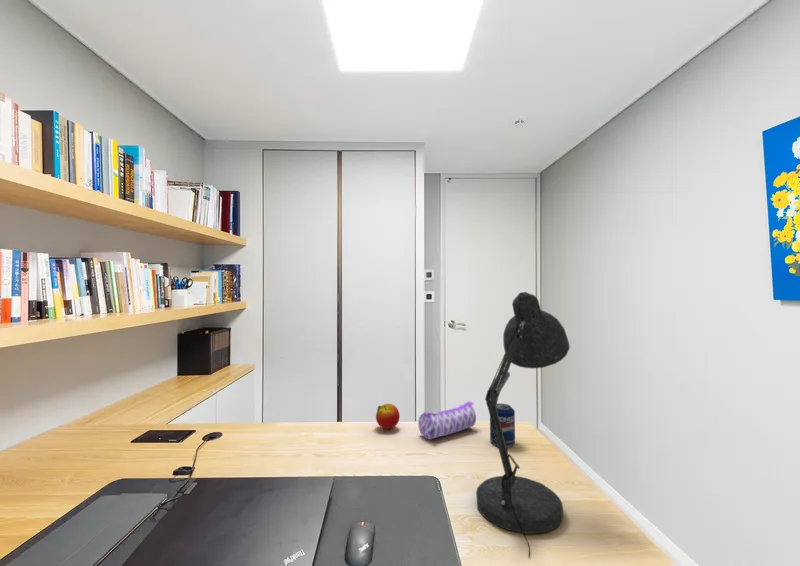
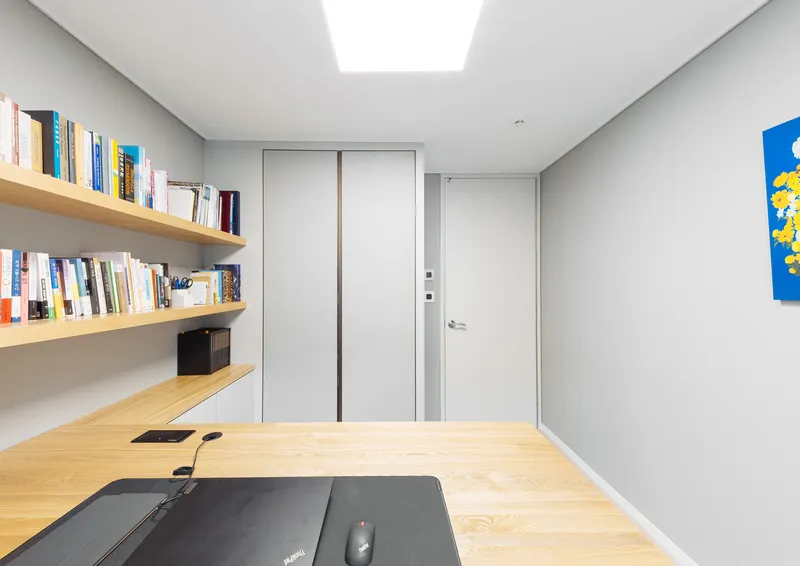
- desk lamp [475,291,571,559]
- apple [375,403,401,430]
- beverage can [489,403,516,448]
- pencil case [417,400,477,441]
